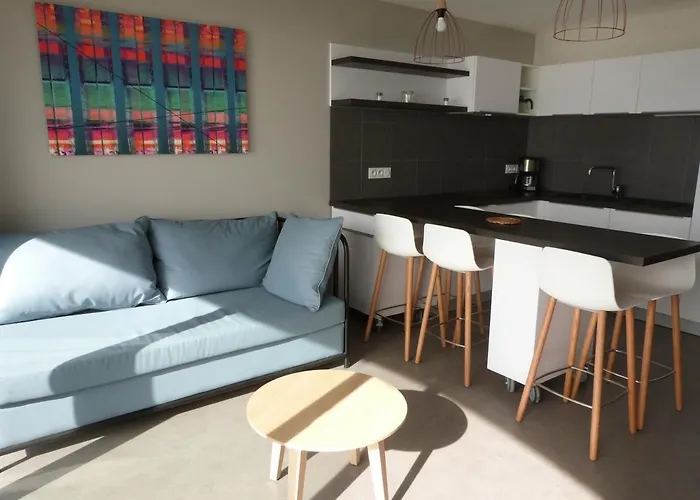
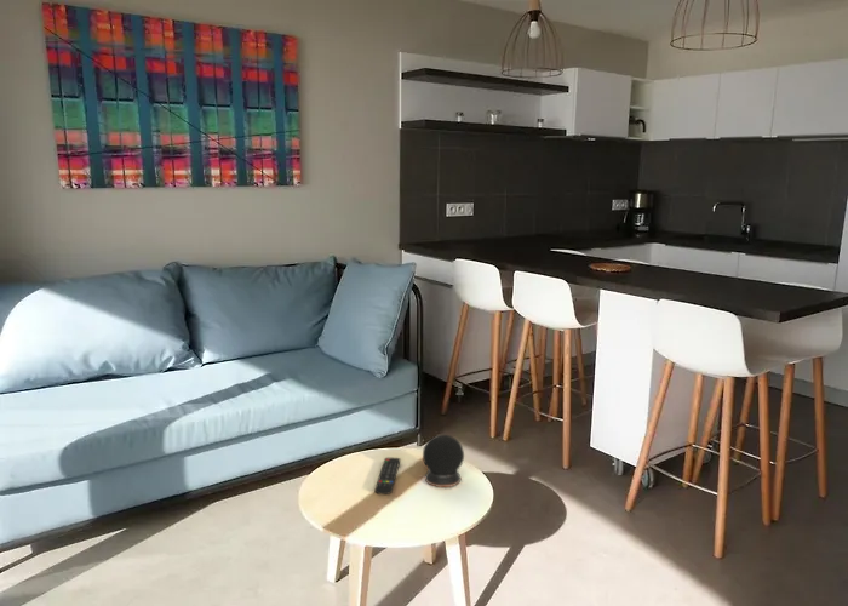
+ remote control [373,457,401,496]
+ speaker [422,434,465,488]
